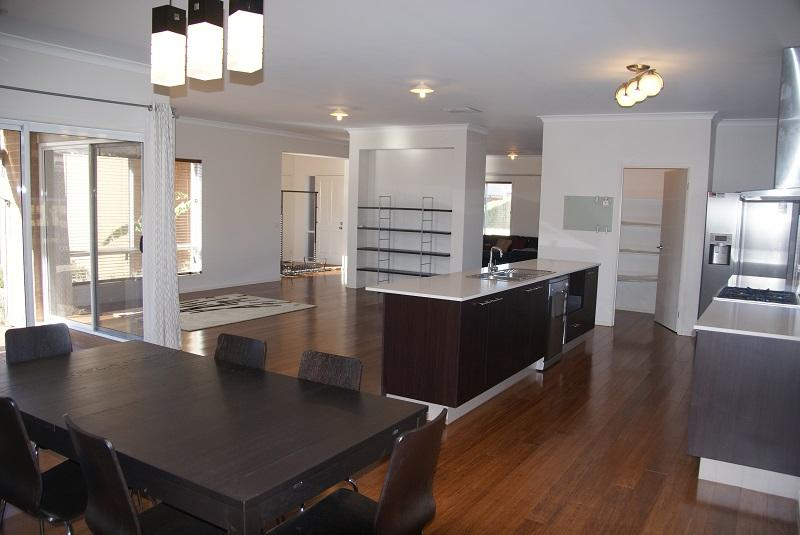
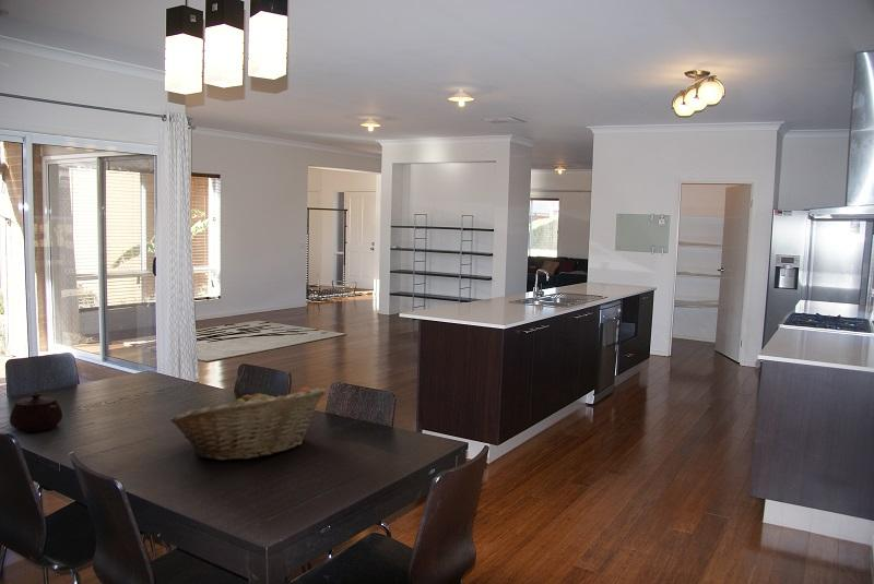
+ fruit basket [169,386,327,462]
+ teapot [9,392,63,433]
